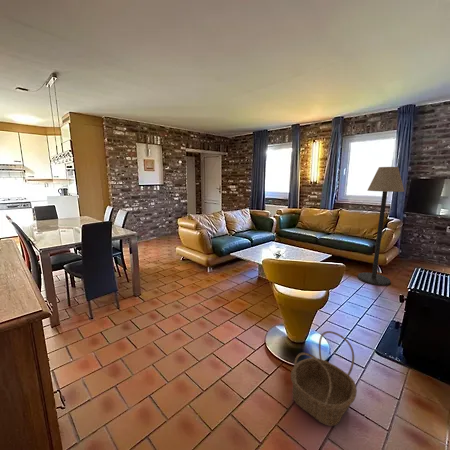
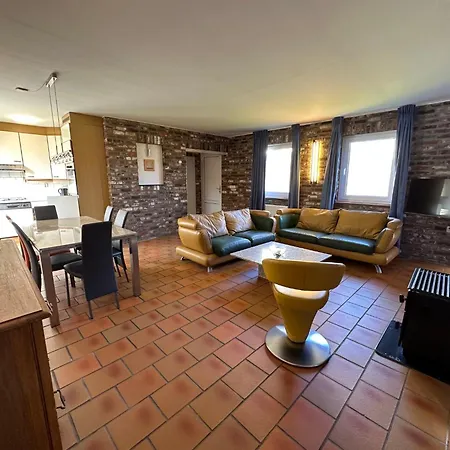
- floor lamp [357,166,405,286]
- basket [290,330,358,427]
